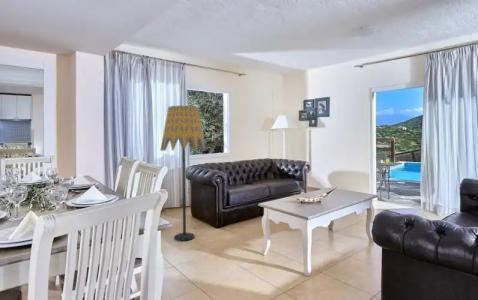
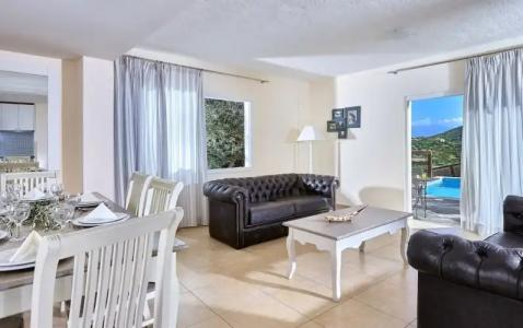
- floor lamp [159,104,207,242]
